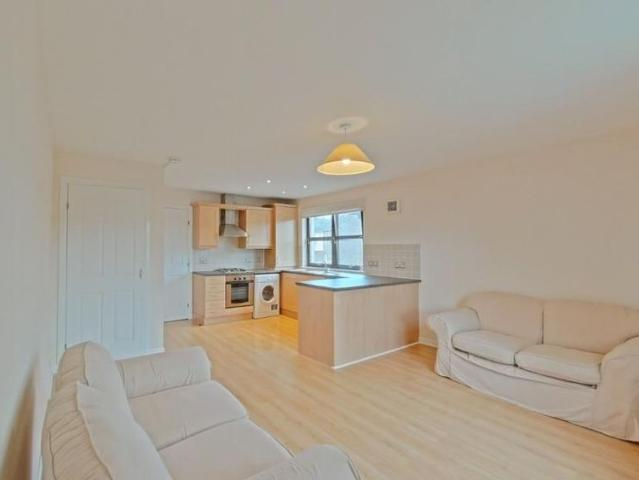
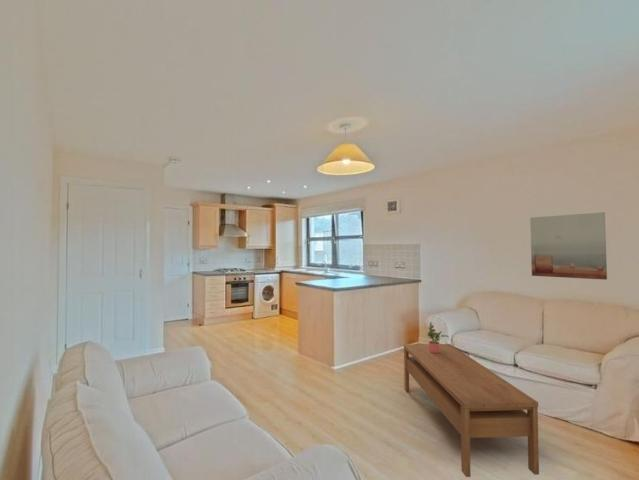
+ potted plant [427,321,450,353]
+ coffee table [403,343,540,478]
+ wall art [529,211,608,281]
